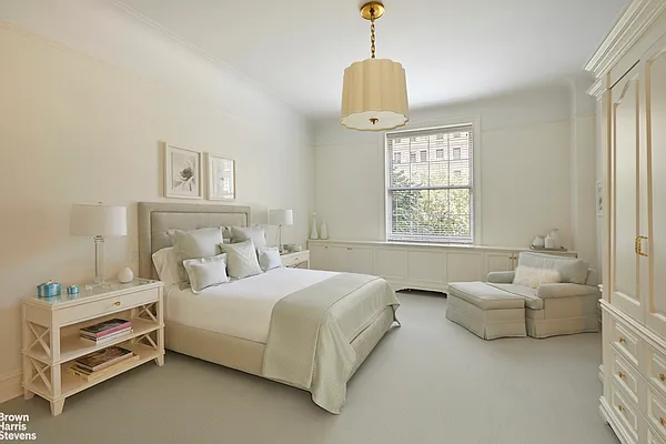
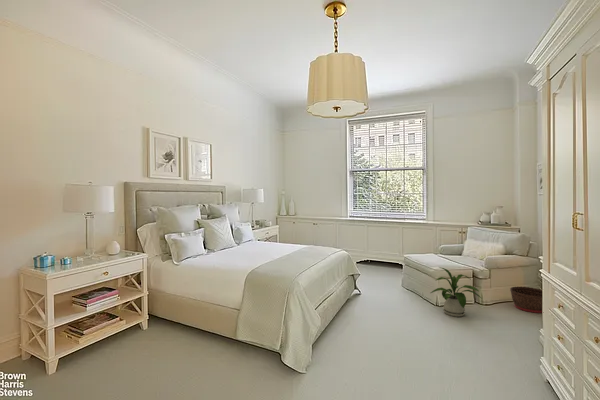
+ basket [509,286,543,314]
+ house plant [430,266,482,318]
